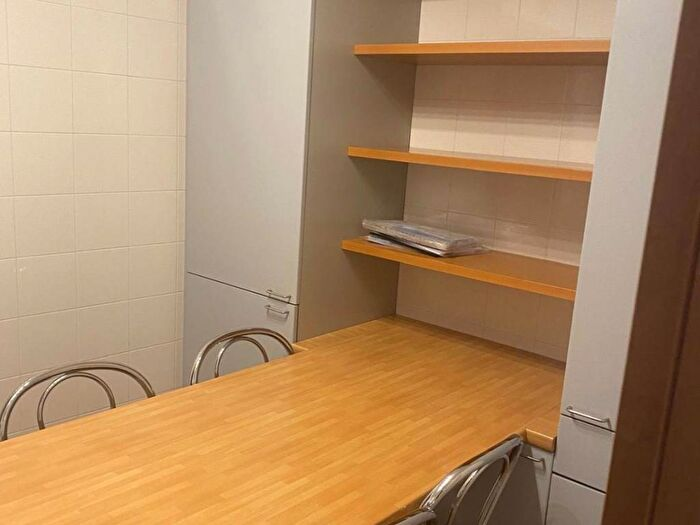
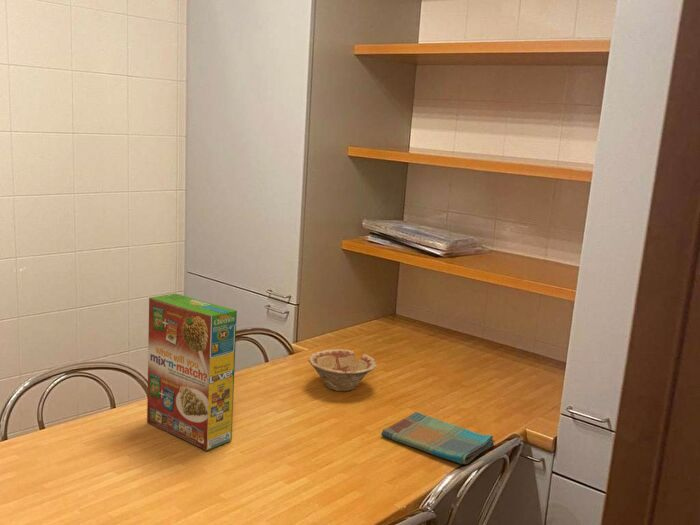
+ dish towel [380,411,496,465]
+ cereal box [146,293,238,452]
+ dish [307,348,377,392]
